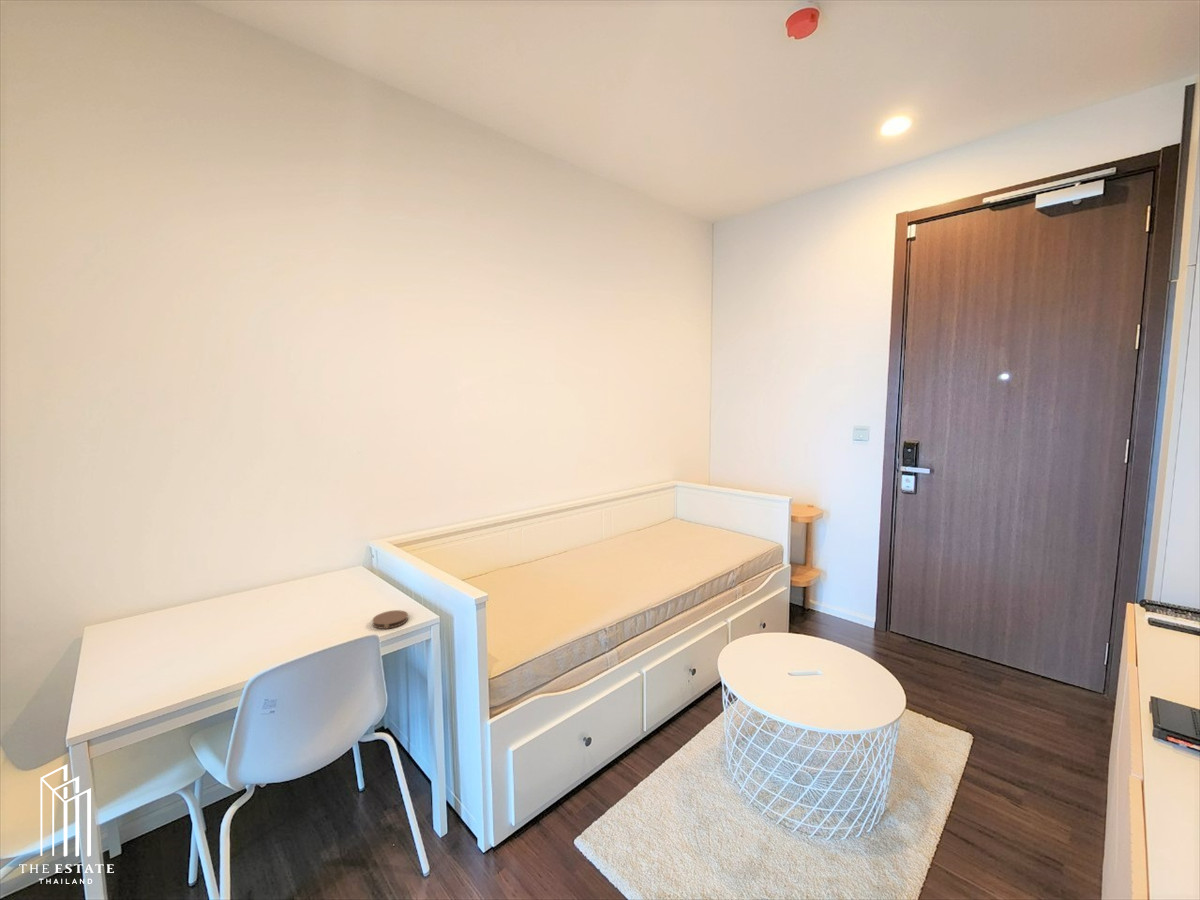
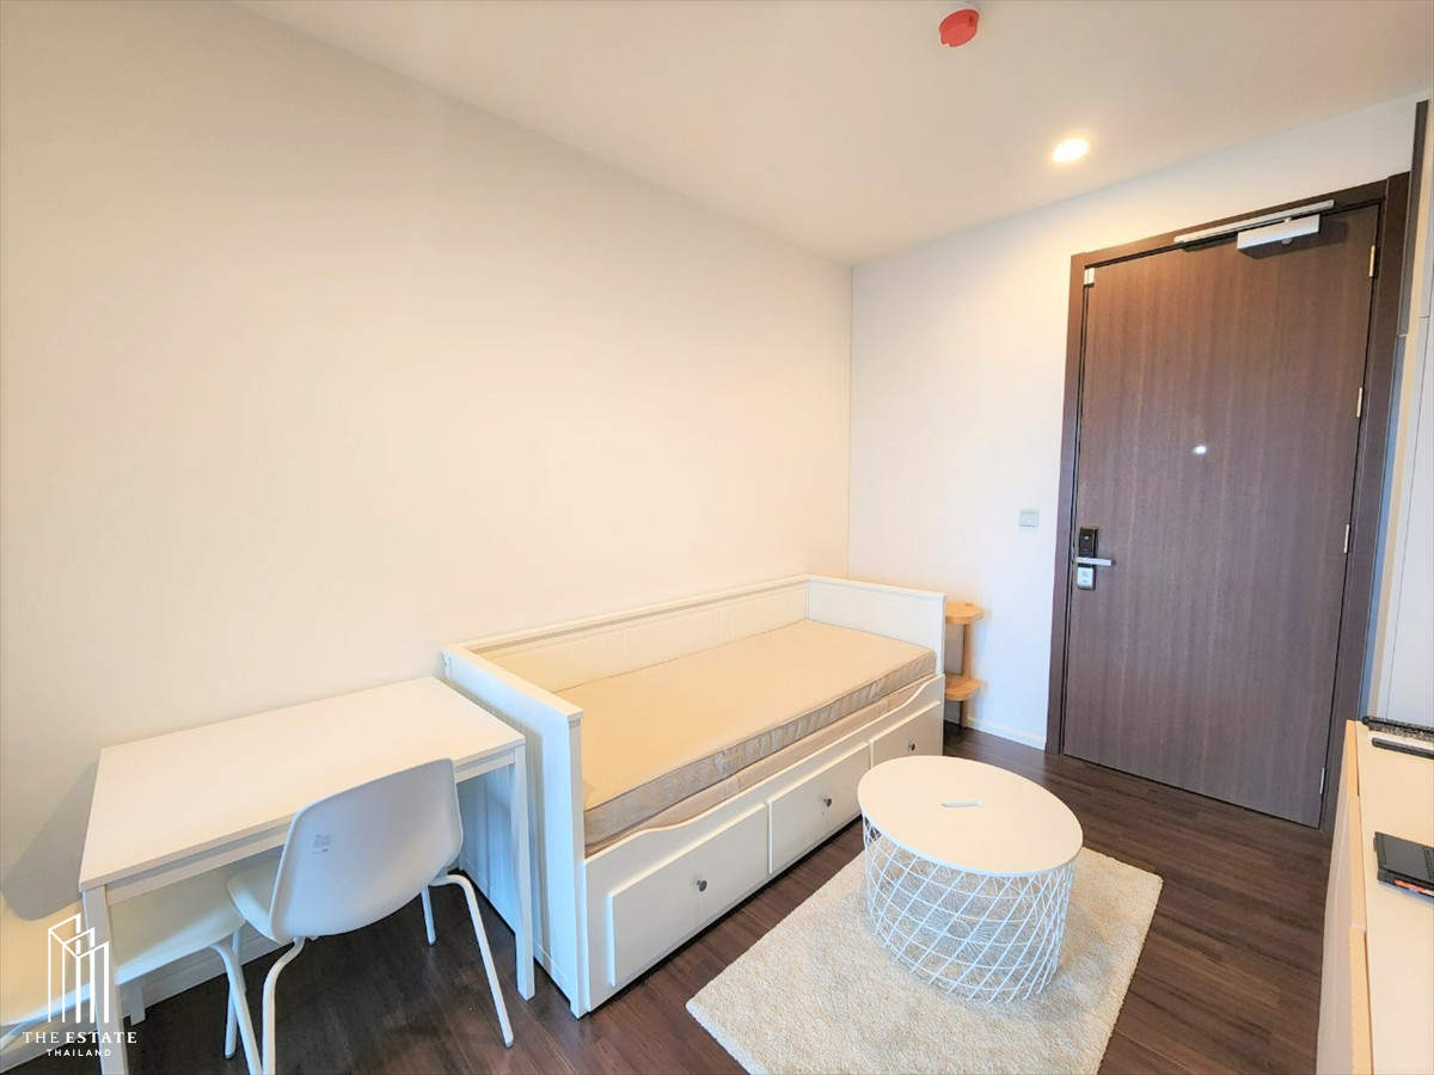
- coaster [371,609,409,630]
